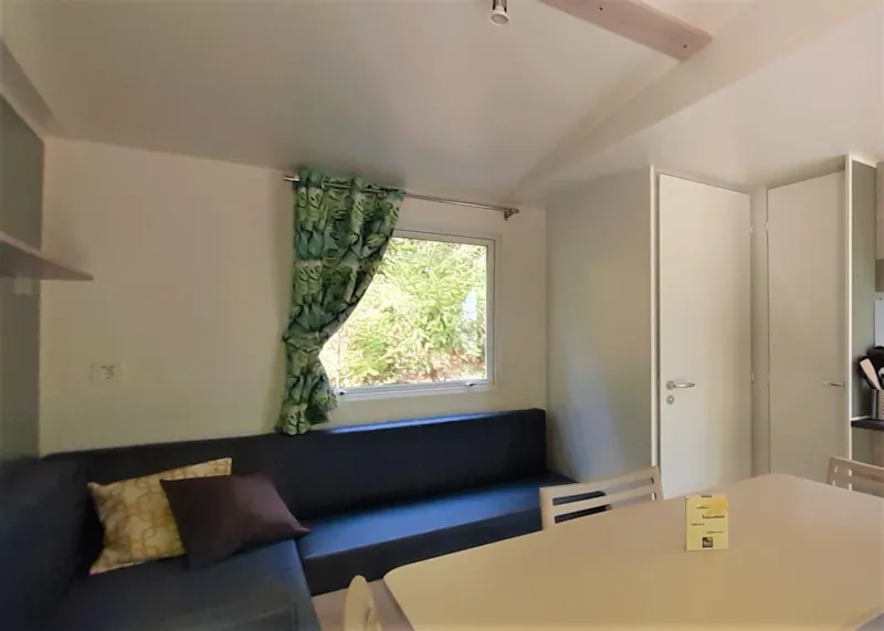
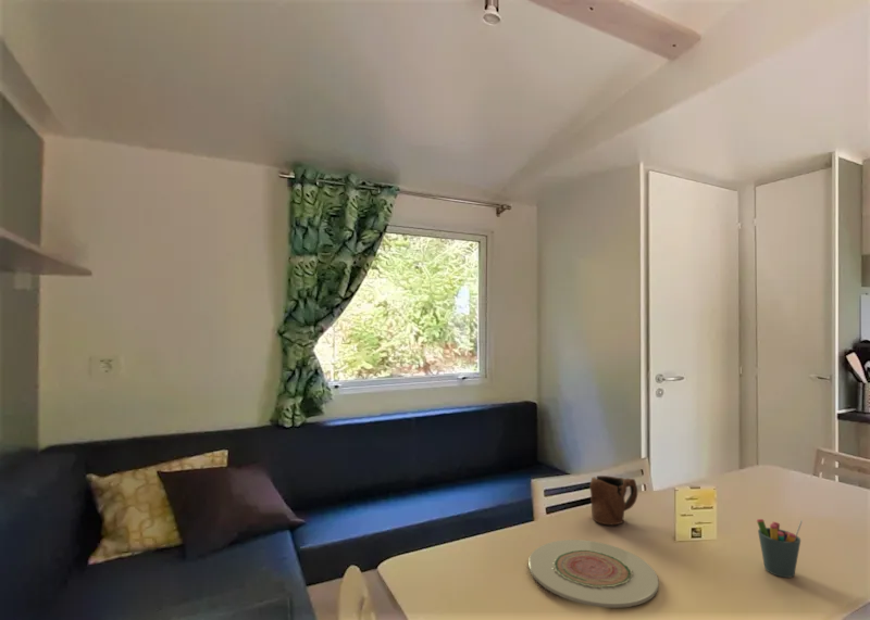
+ mug [588,475,638,526]
+ pen holder [756,518,804,579]
+ plate [527,539,660,609]
